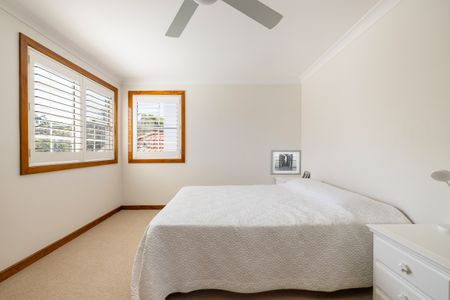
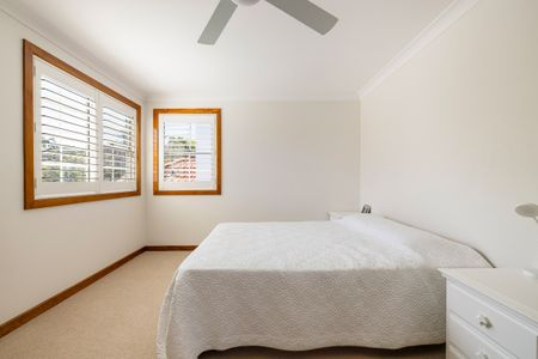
- wall art [269,149,302,176]
